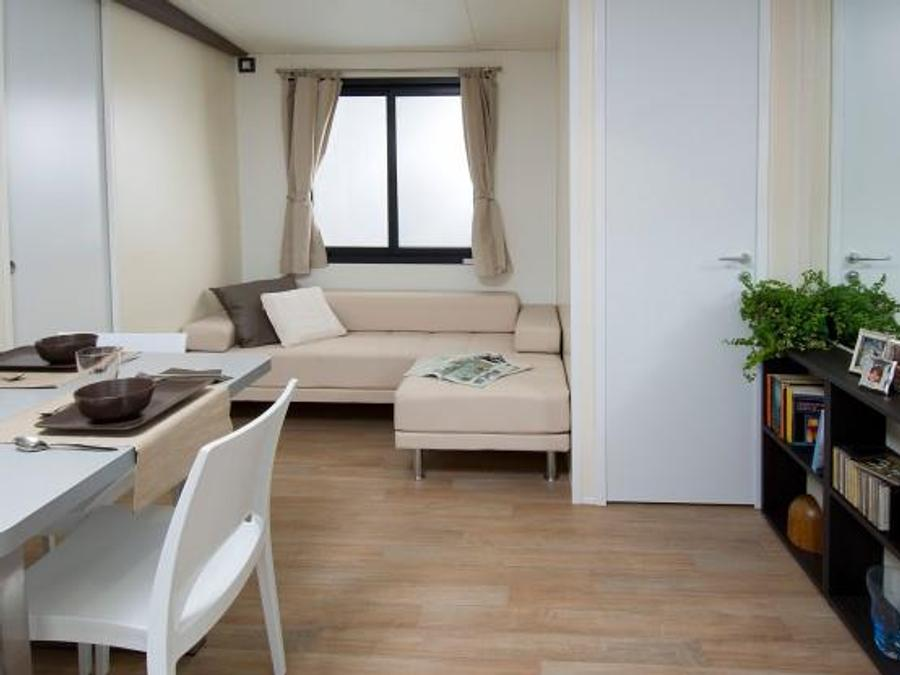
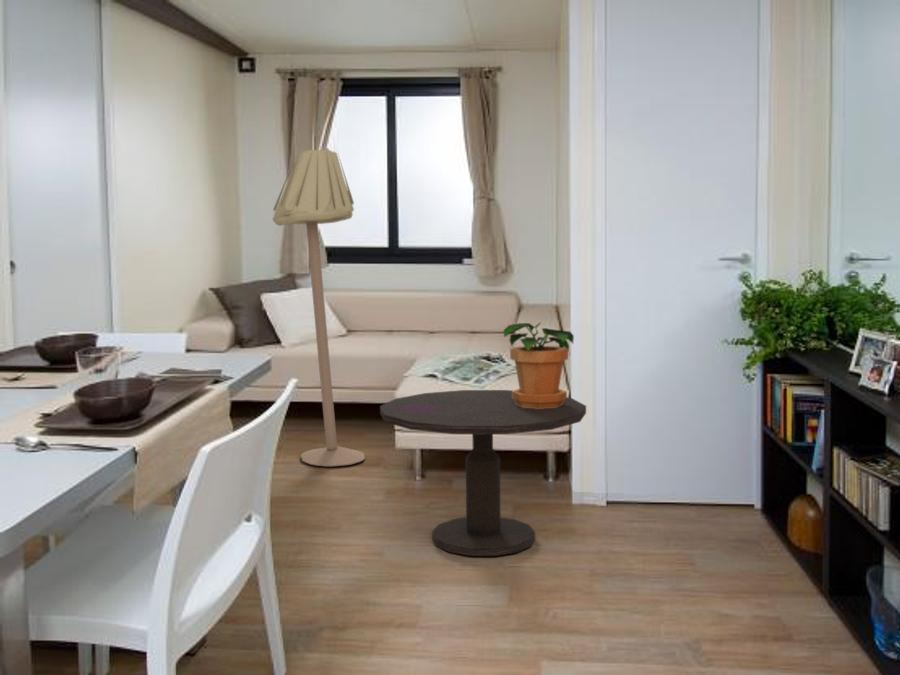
+ potted plant [502,321,575,409]
+ side table [379,389,587,557]
+ floor lamp [272,147,366,467]
